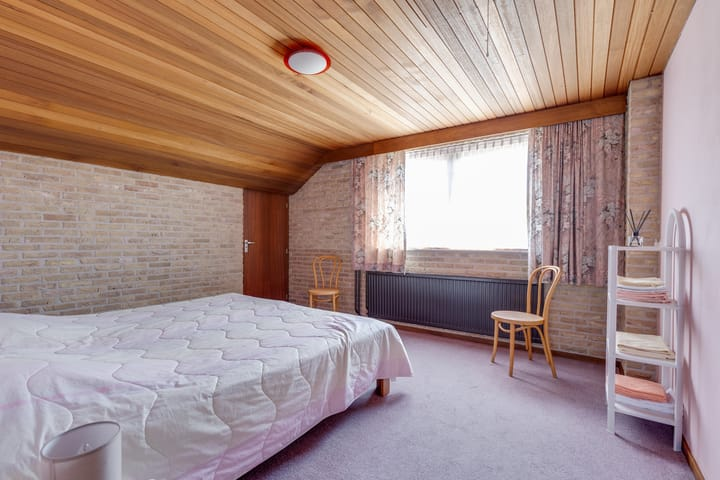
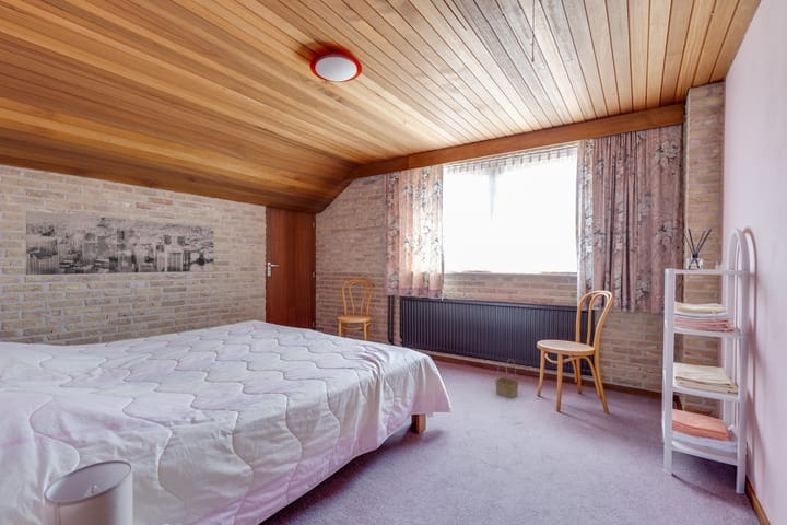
+ basket [494,358,519,399]
+ wall art [25,210,215,276]
